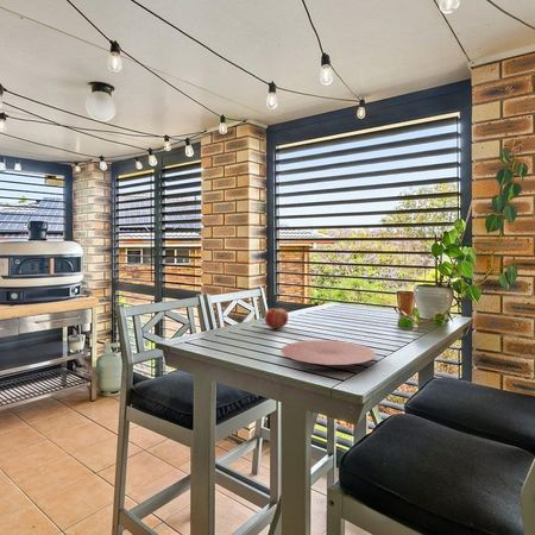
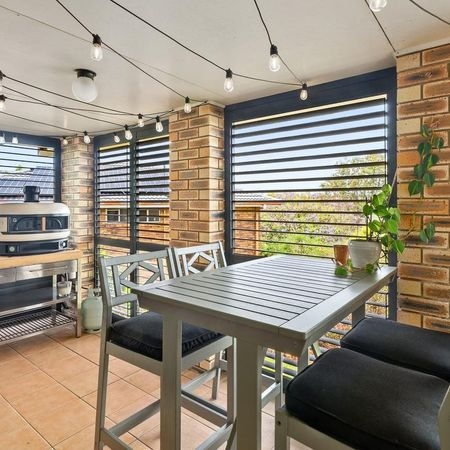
- plate [279,339,378,366]
- fruit [264,307,289,329]
